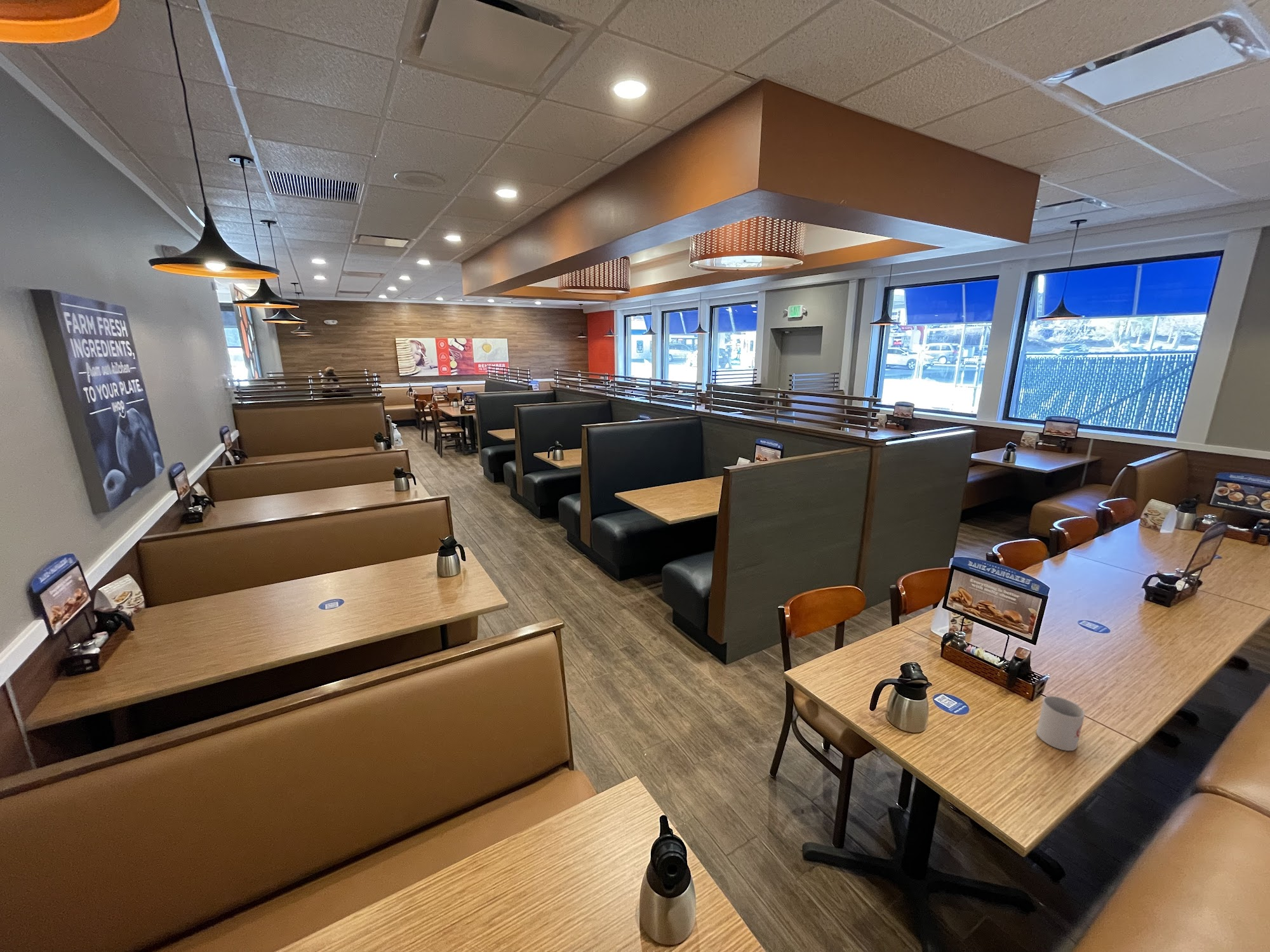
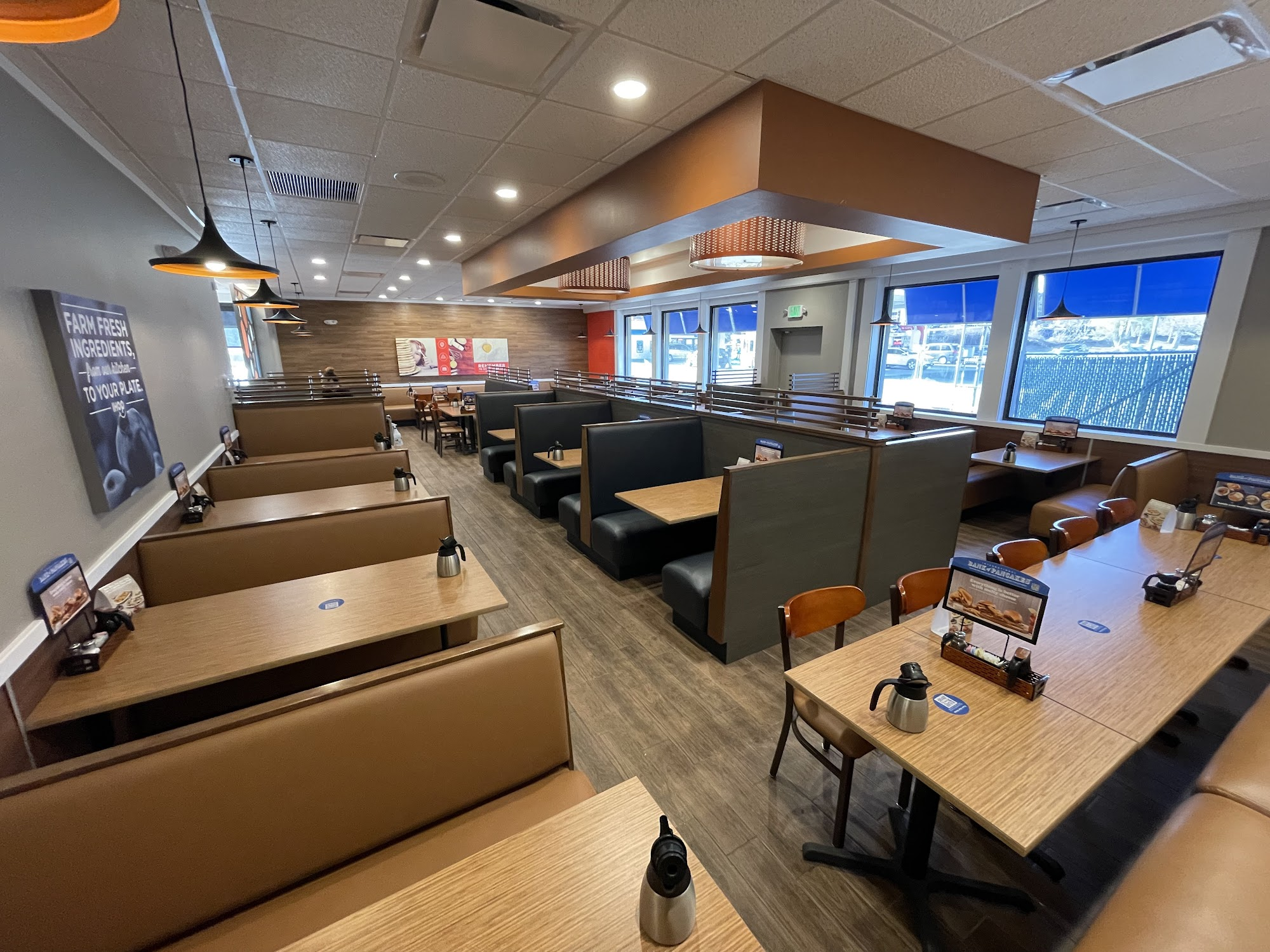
- mug [1036,696,1085,751]
